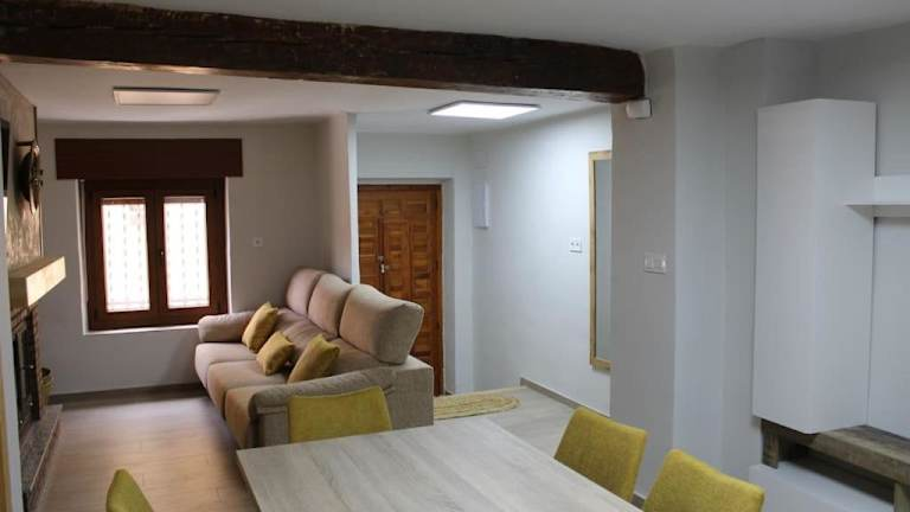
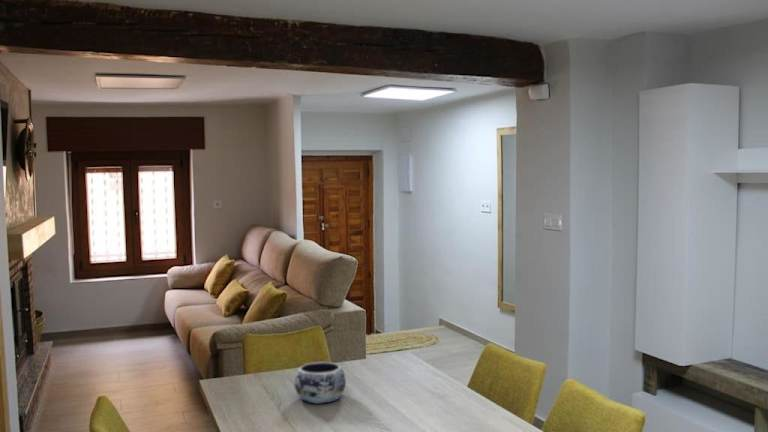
+ decorative bowl [294,361,347,405]
